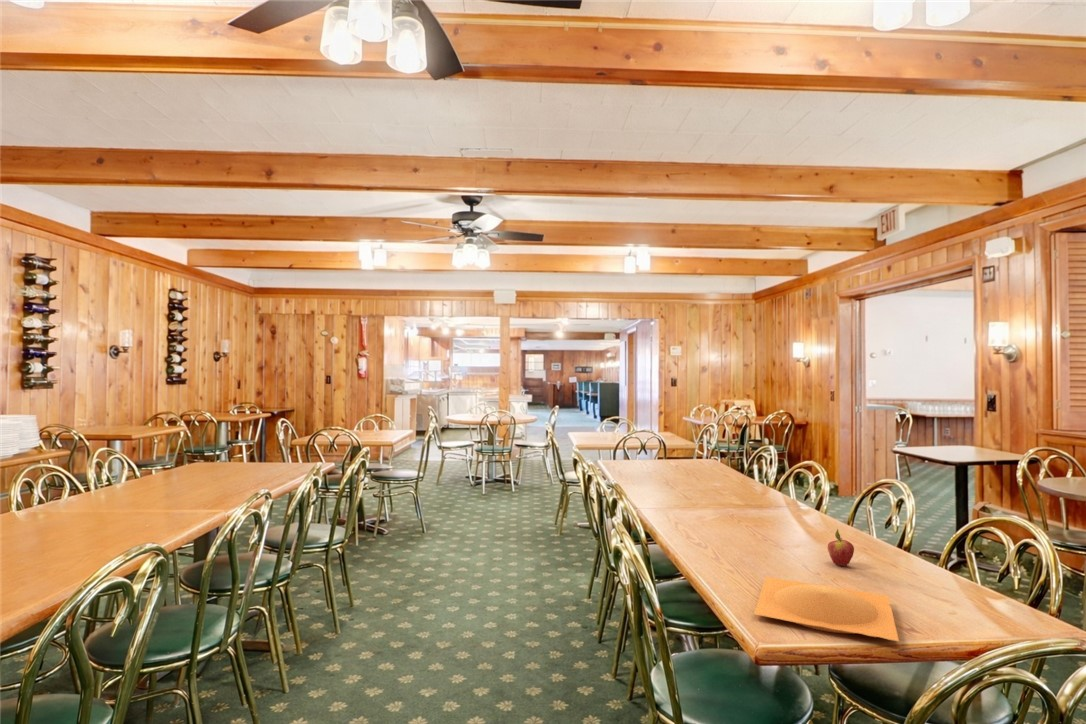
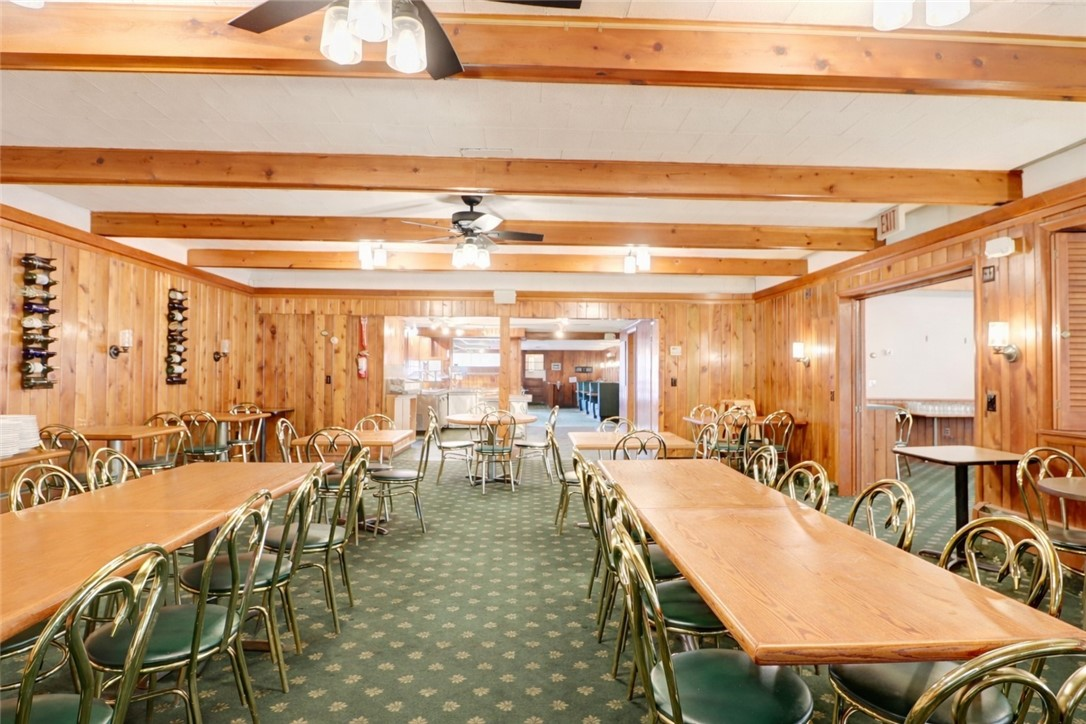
- fruit [826,528,855,567]
- plate [753,575,900,642]
